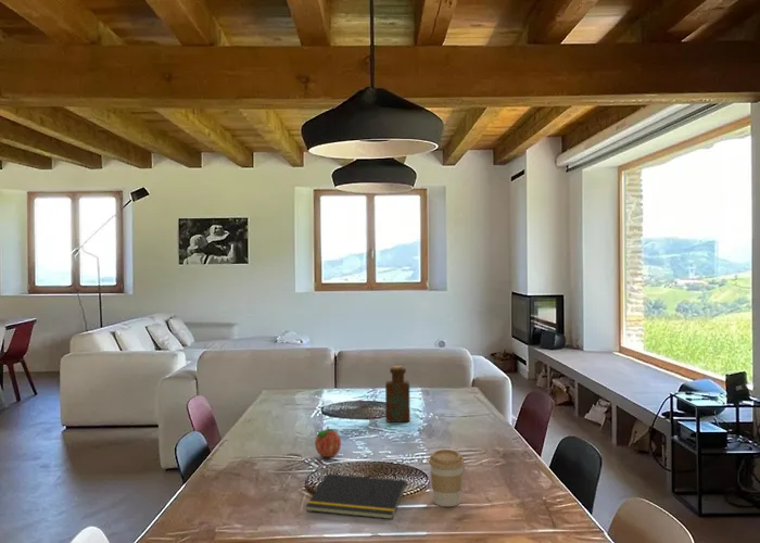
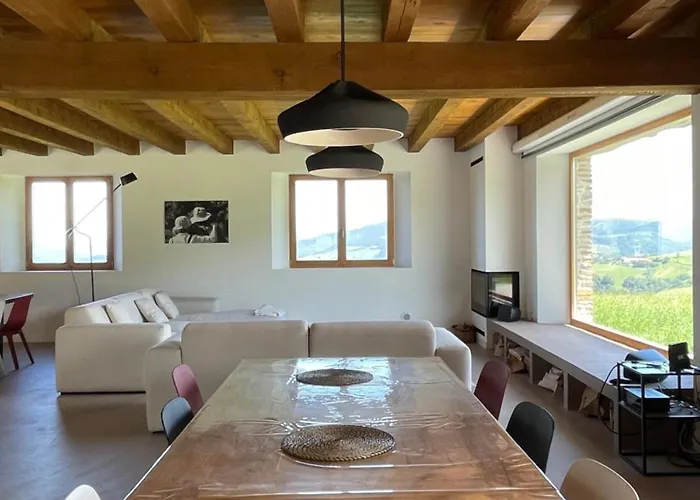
- bottle [384,365,411,422]
- coffee cup [428,449,465,507]
- notepad [305,472,407,520]
- fruit [314,426,342,458]
